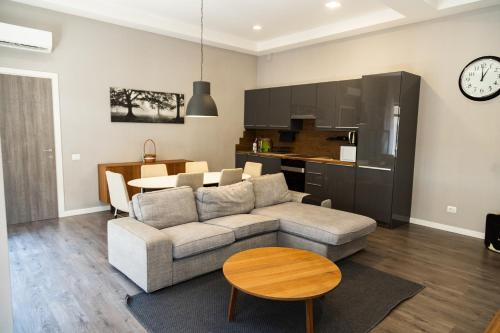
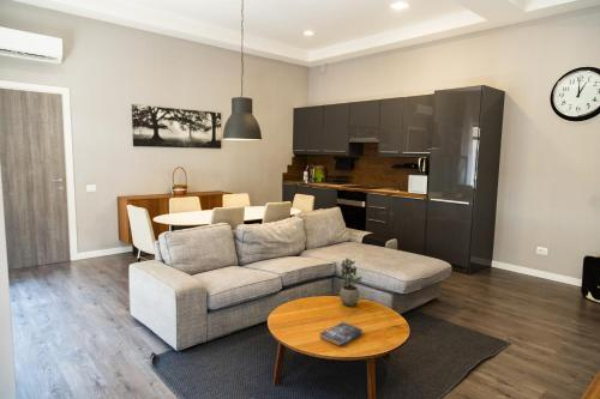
+ book [319,321,364,347]
+ potted plant [338,258,362,308]
